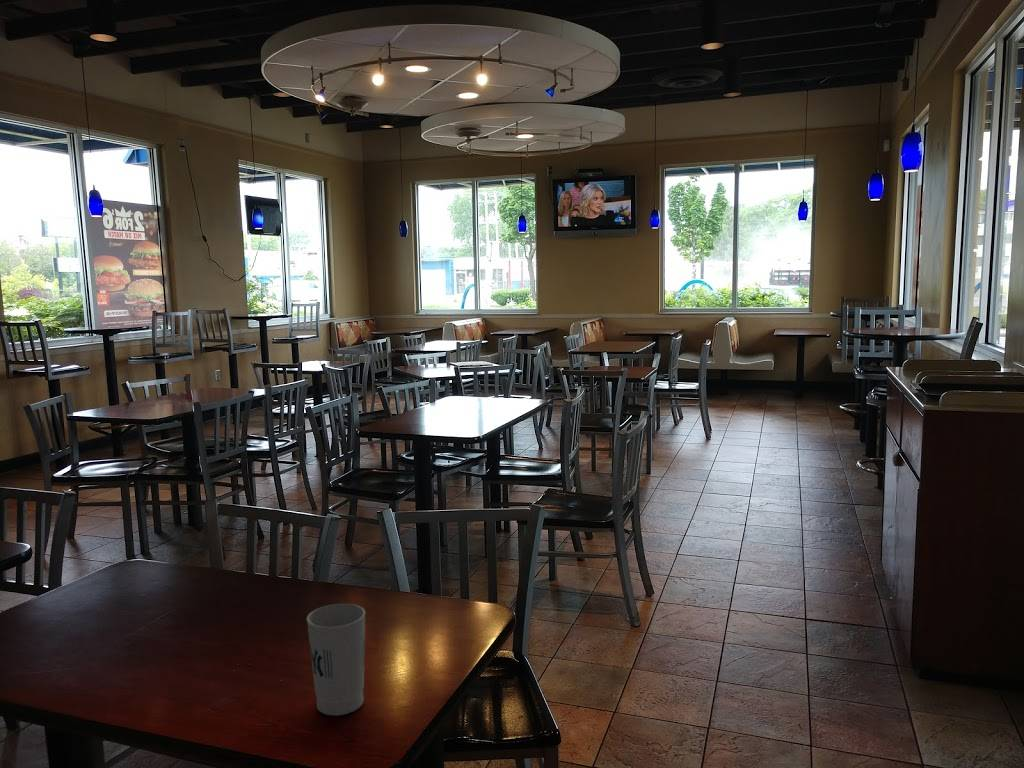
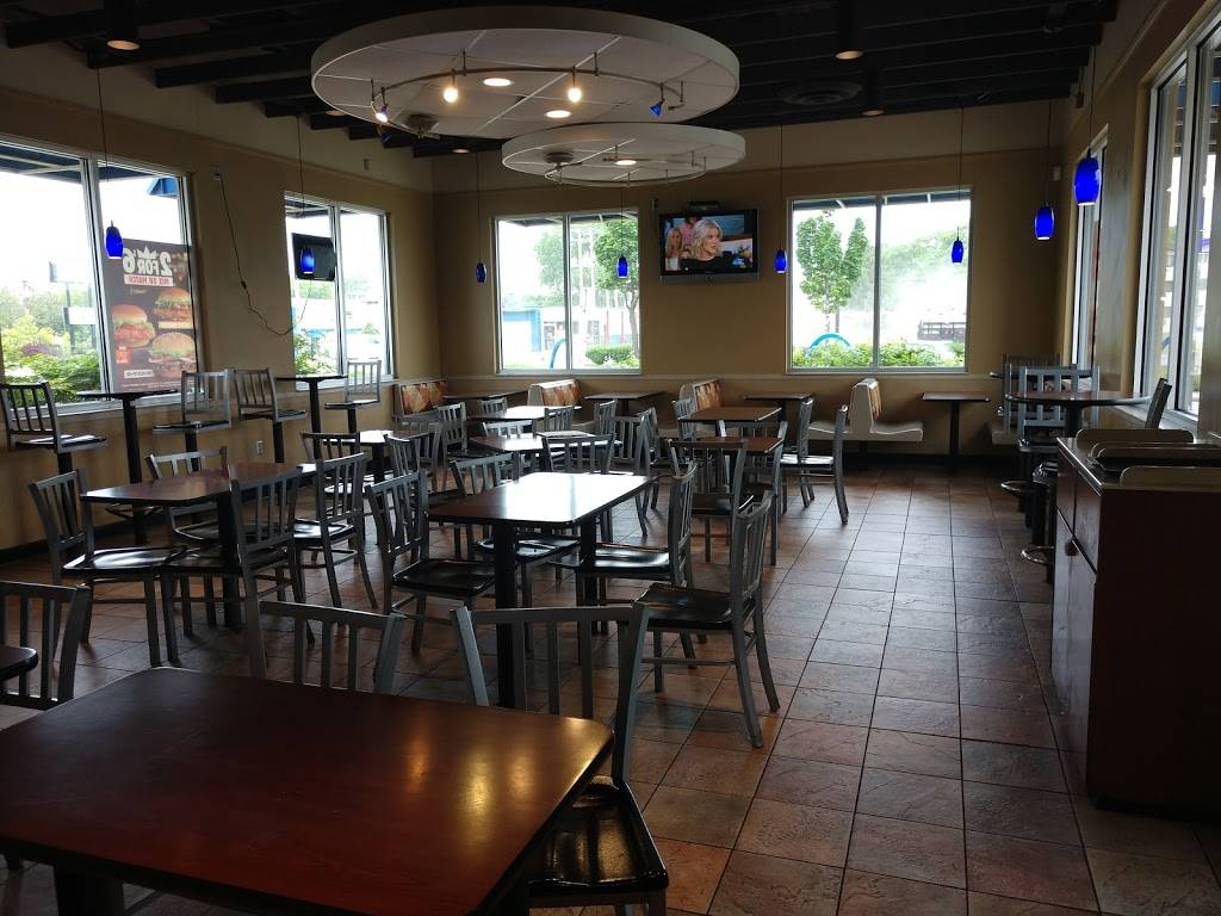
- cup [306,603,366,717]
